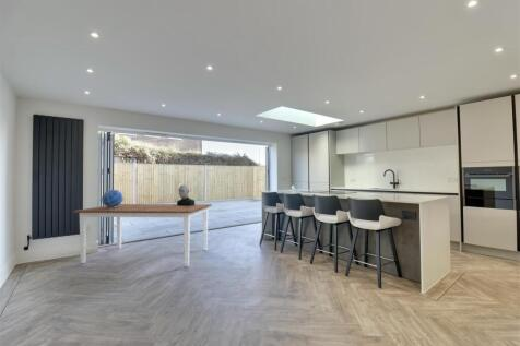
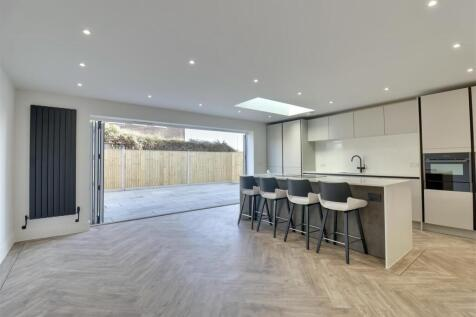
- dining table [72,203,213,267]
- decorative globe [101,189,125,208]
- sculpture bust [176,183,196,206]
